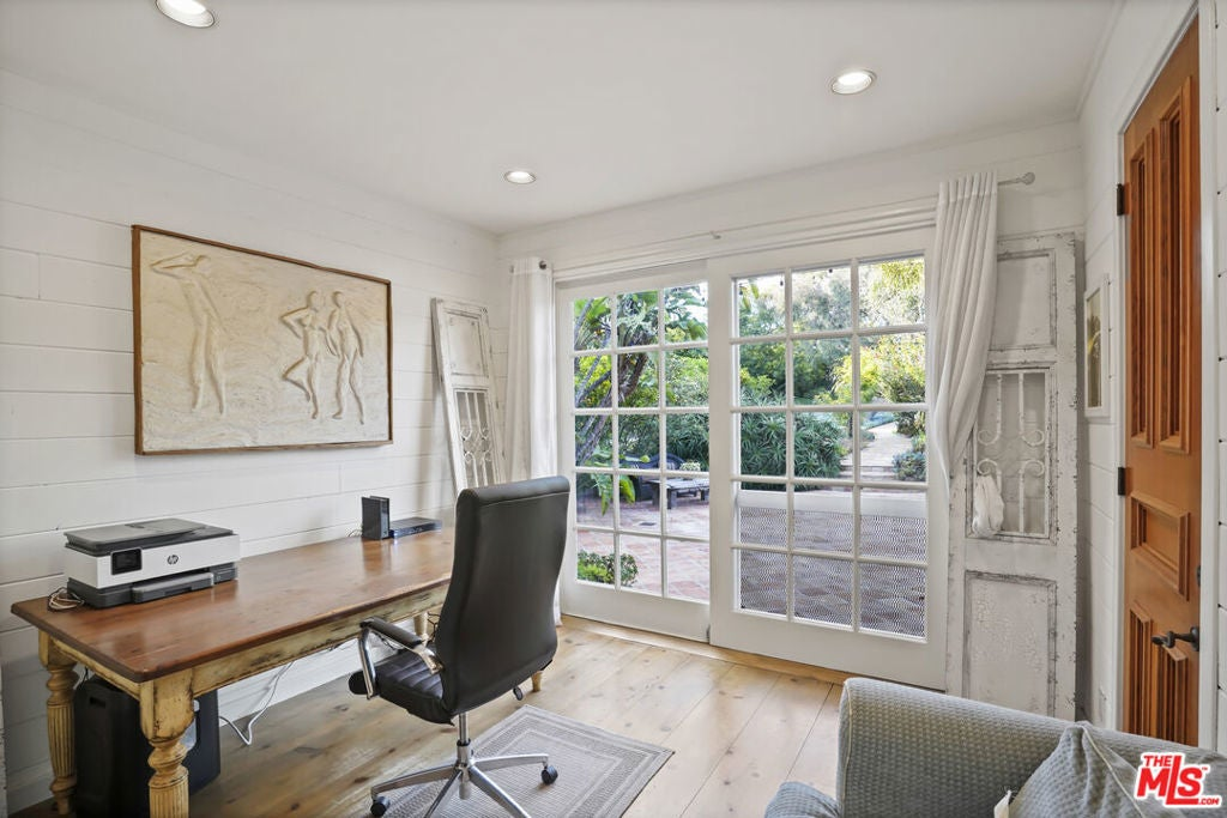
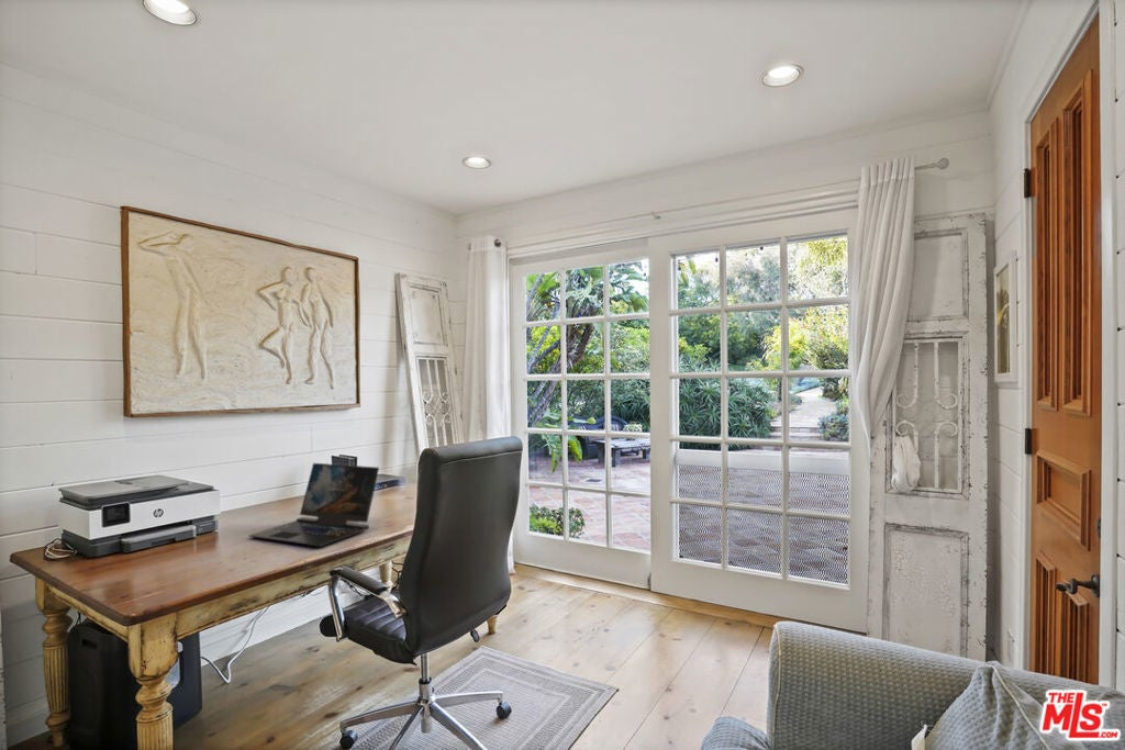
+ laptop [247,462,380,548]
